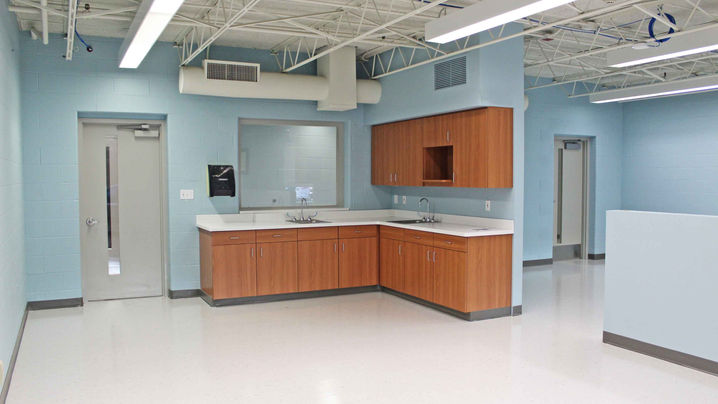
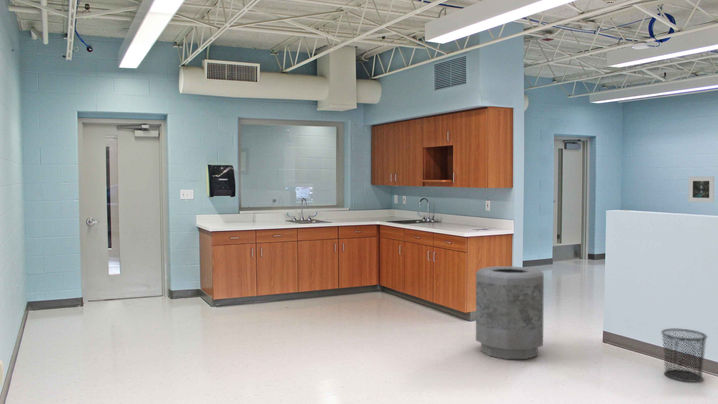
+ waste bin [660,328,708,383]
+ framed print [687,176,715,203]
+ trash can [475,265,545,360]
